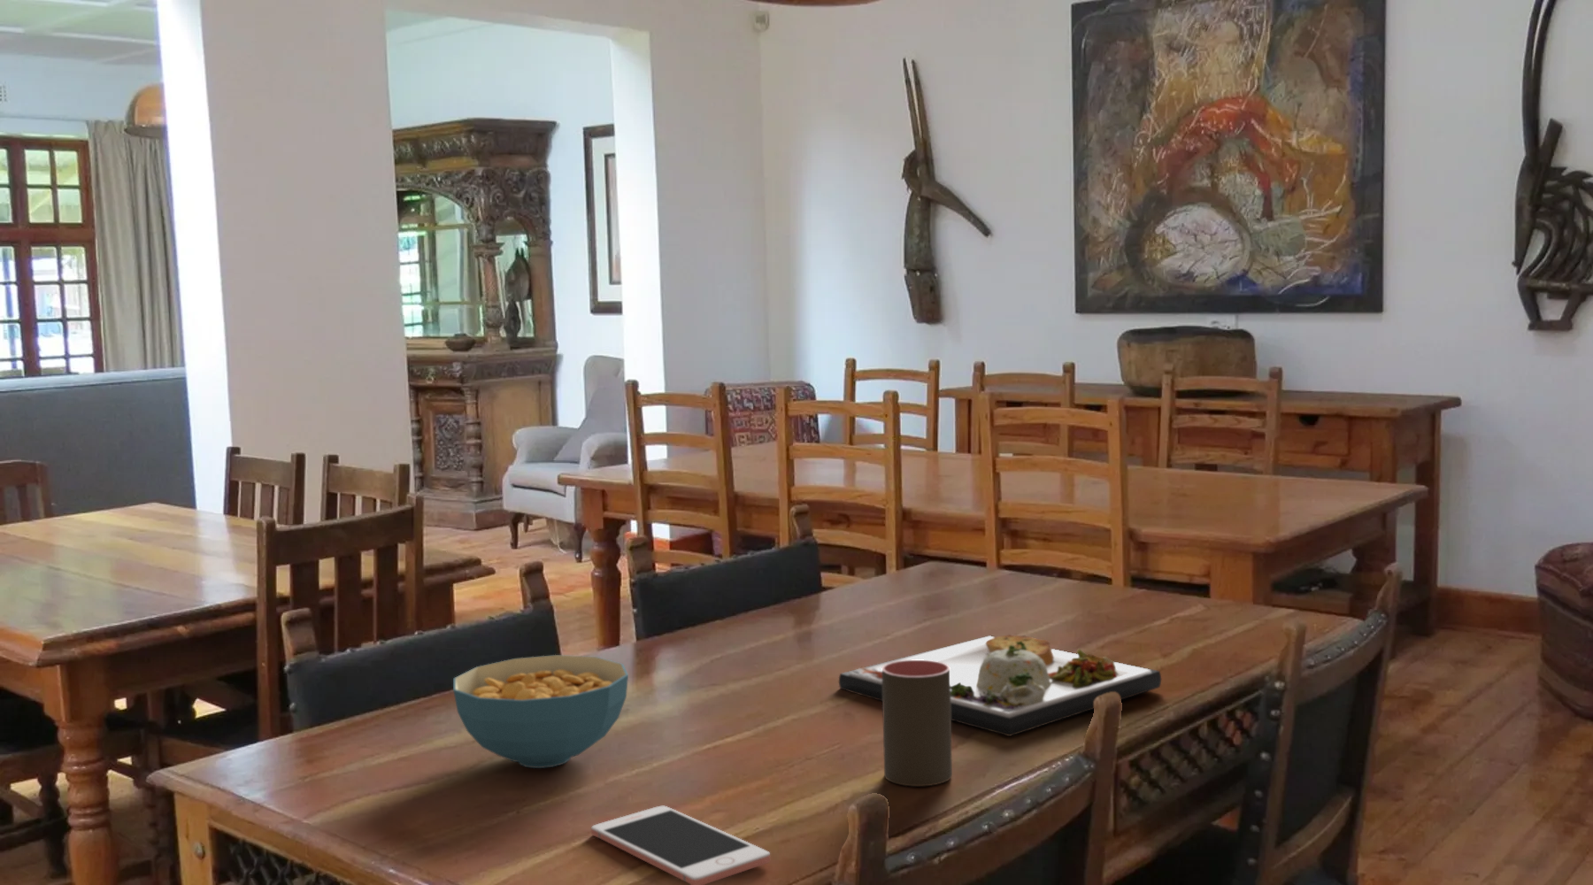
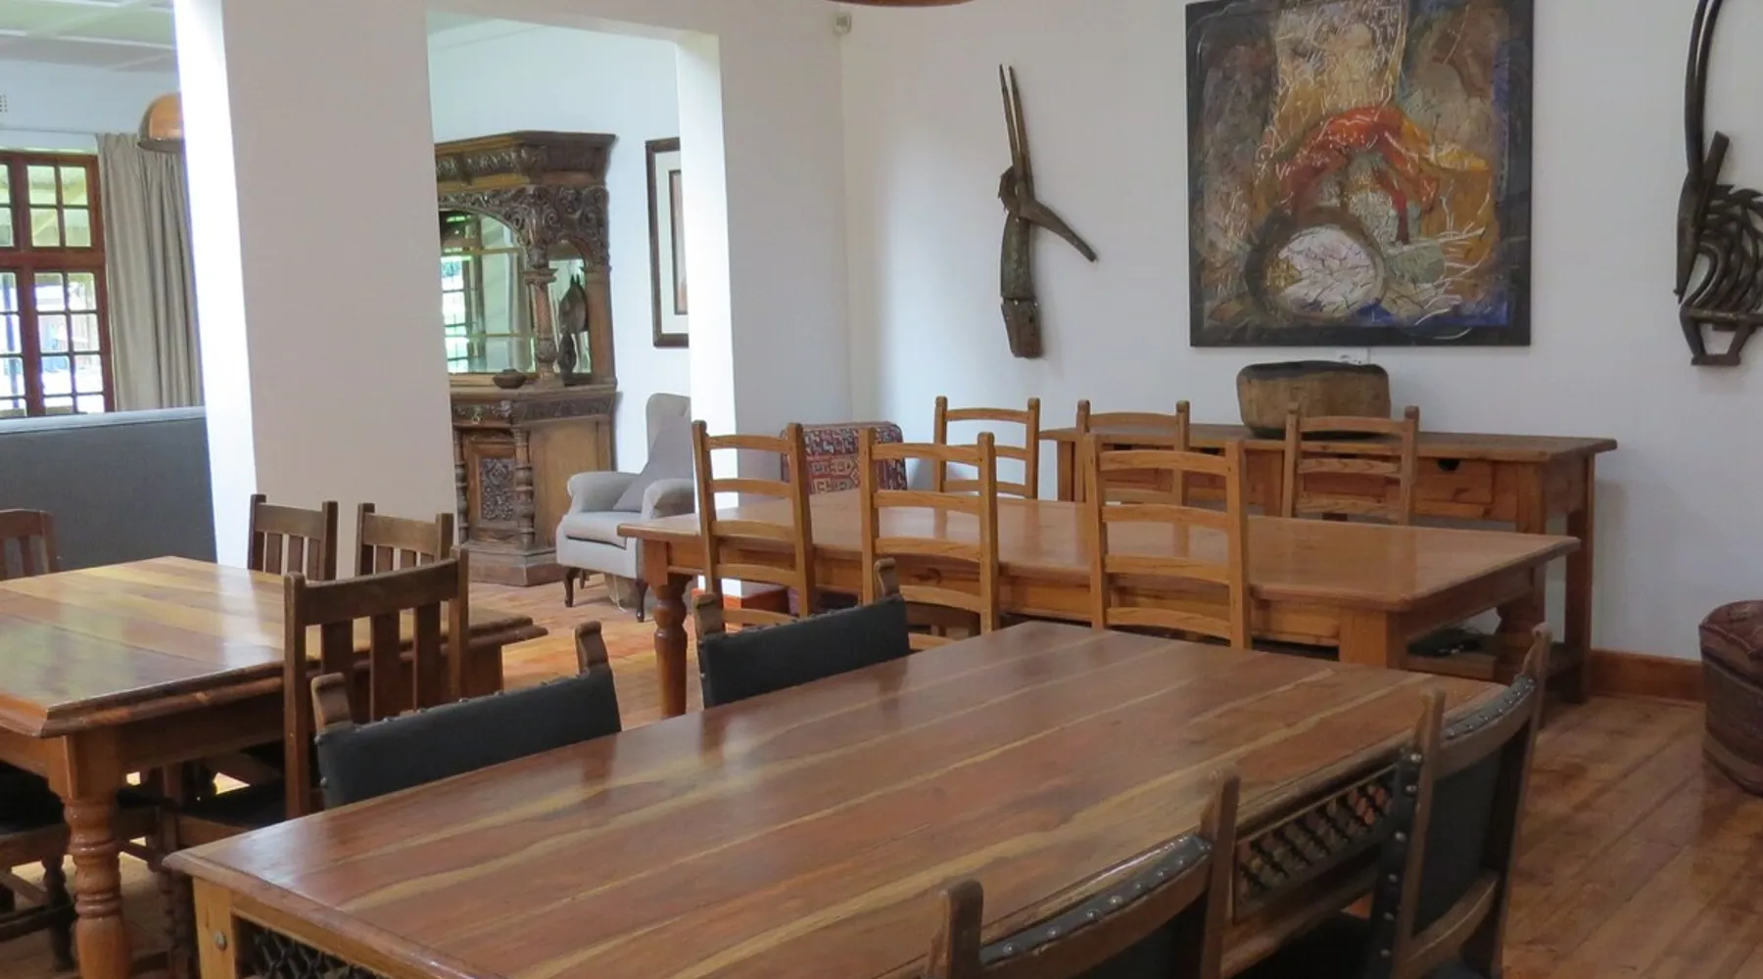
- cell phone [591,805,770,885]
- cereal bowl [452,654,629,769]
- dinner plate [838,633,1162,737]
- cup [881,659,953,787]
